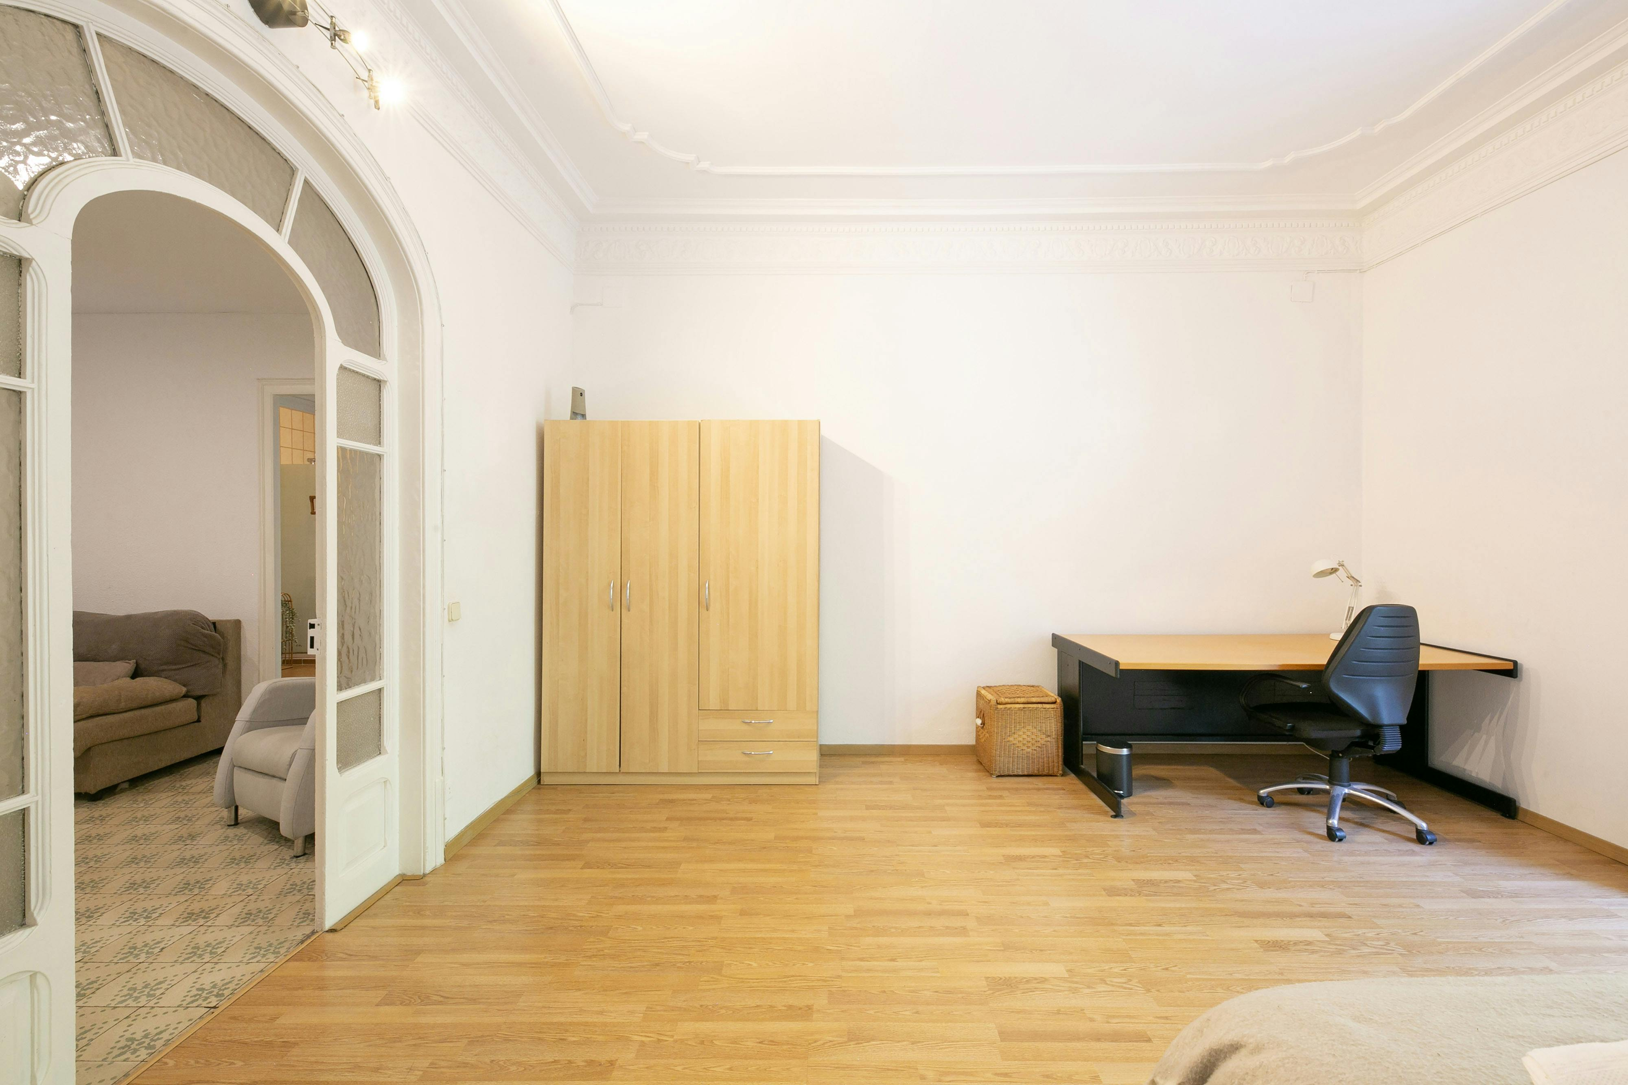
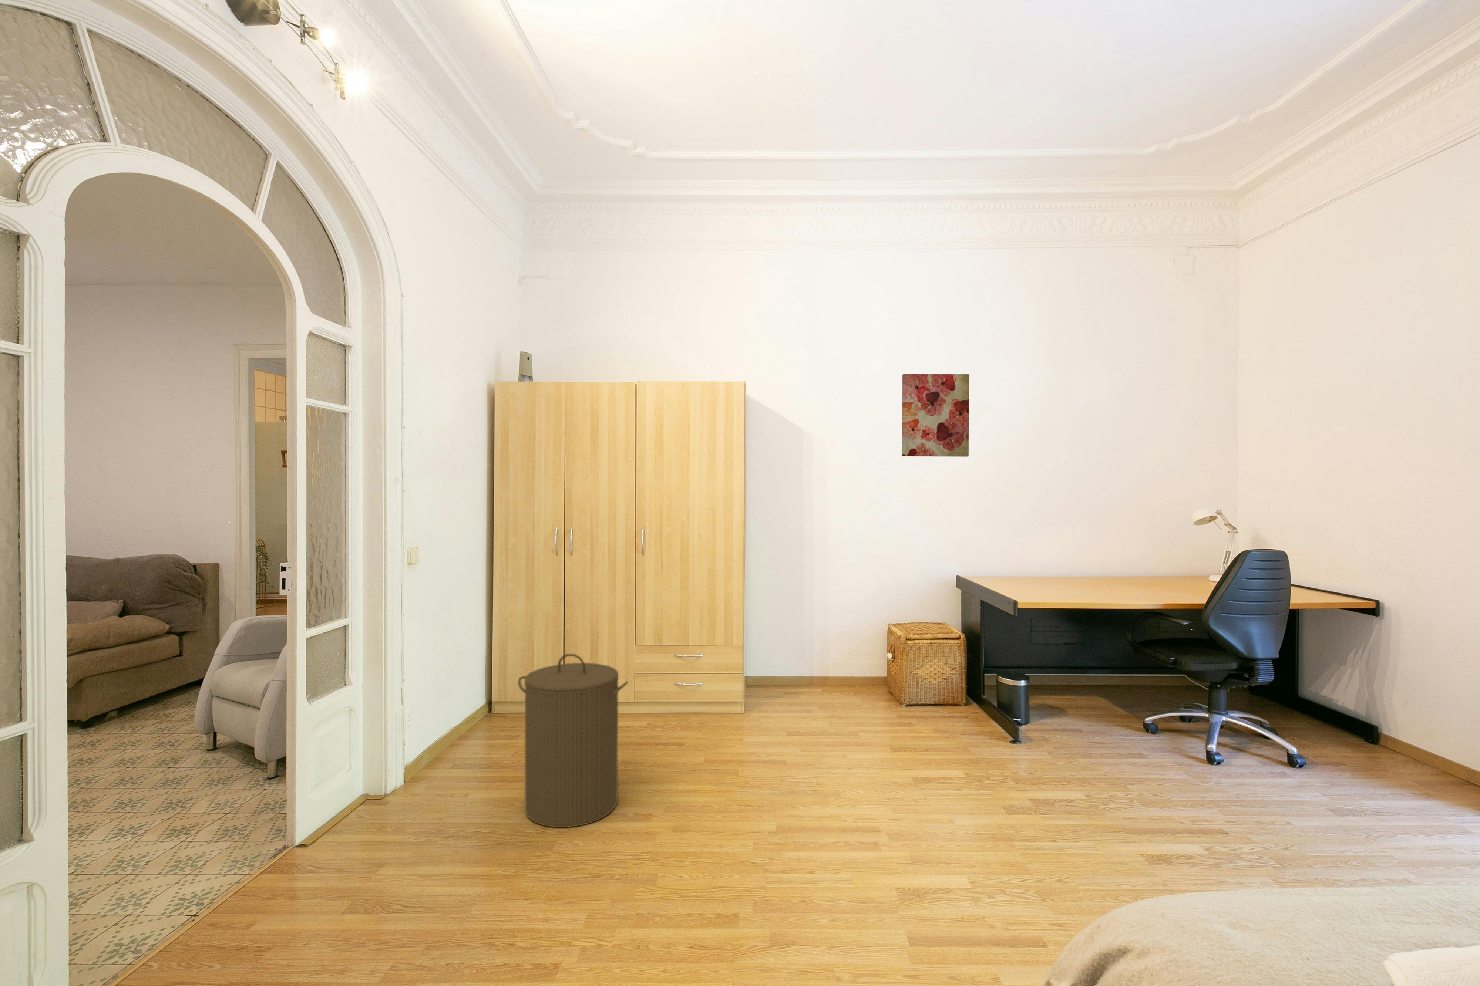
+ laundry hamper [517,654,628,828]
+ wall art [901,373,969,457]
